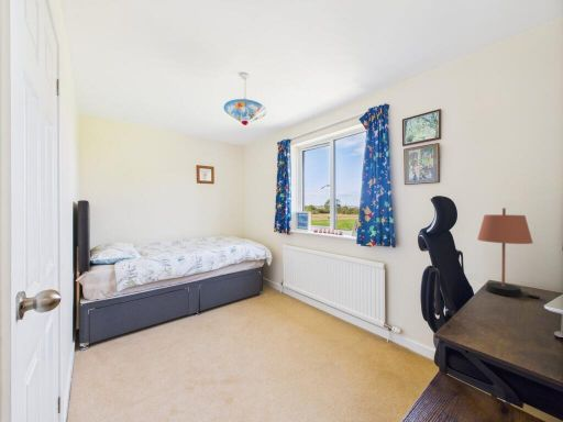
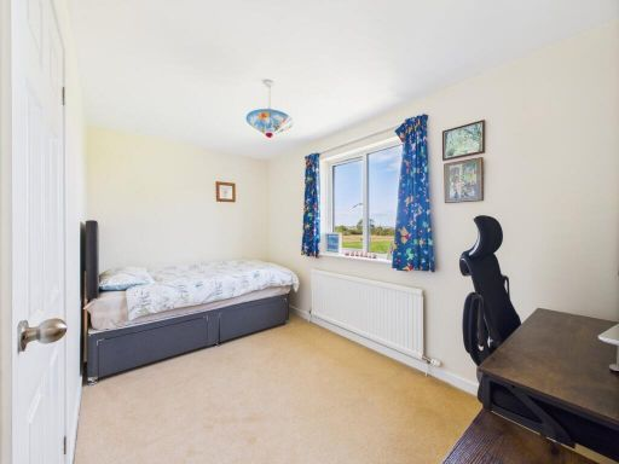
- table lamp [476,207,541,300]
